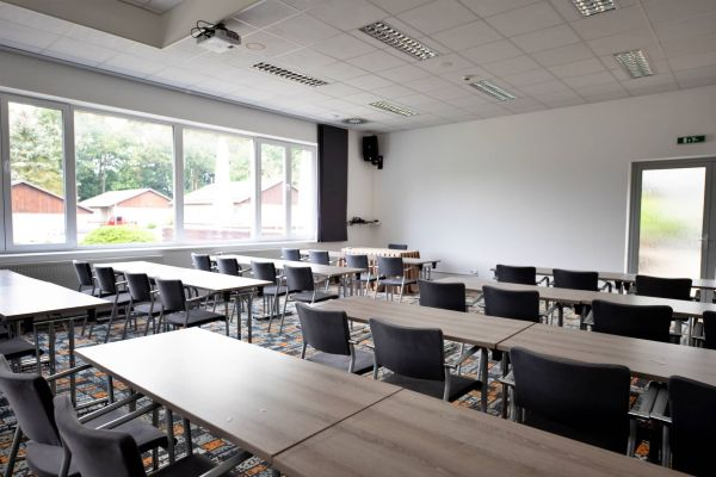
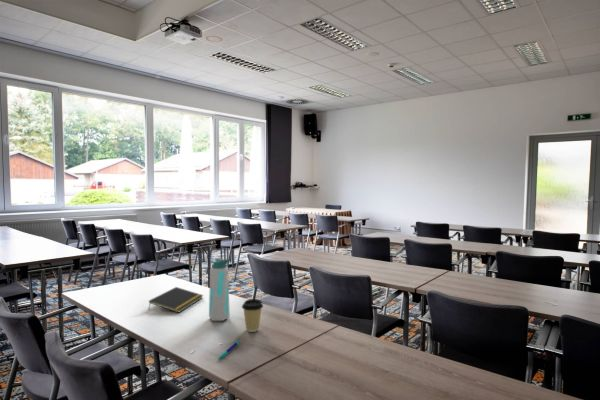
+ water bottle [208,257,231,322]
+ notepad [148,286,204,313]
+ coffee cup [241,298,264,333]
+ pen [217,340,241,361]
